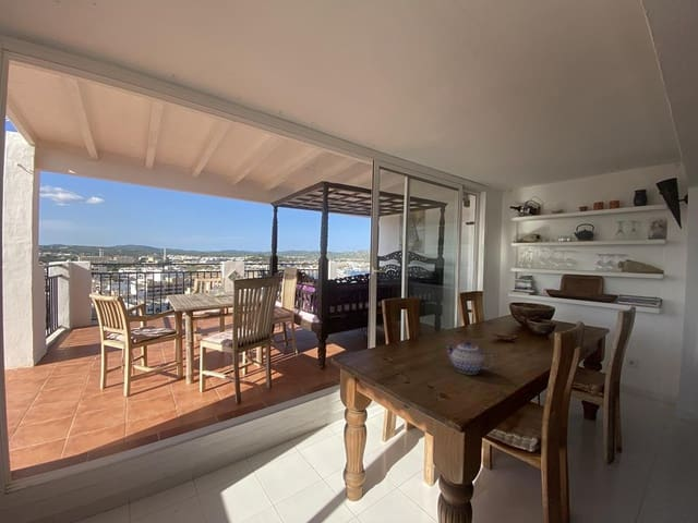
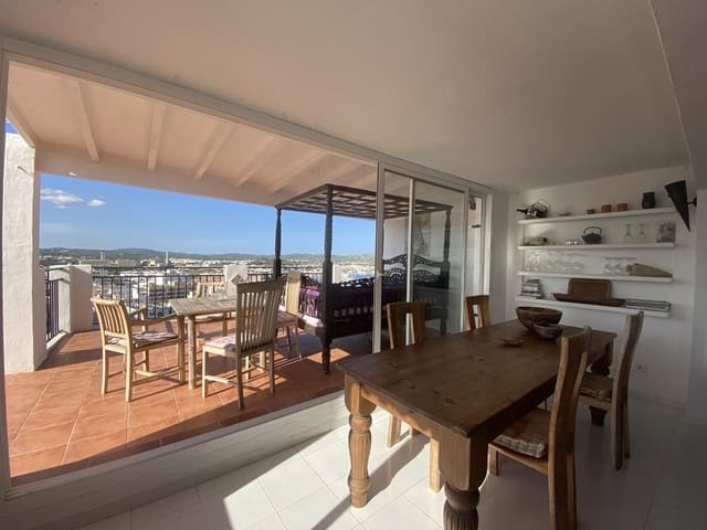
- teapot [444,340,495,376]
